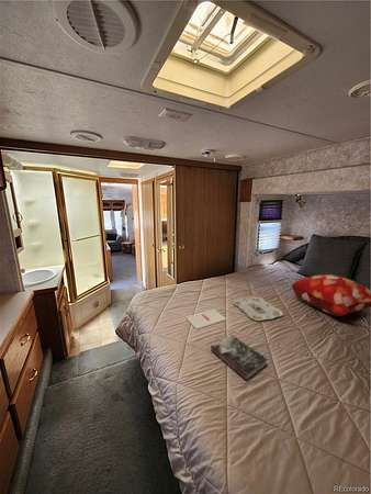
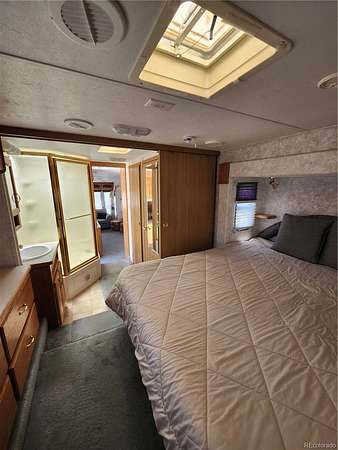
- serving tray [232,295,284,322]
- decorative pillow [291,273,371,317]
- book [210,334,269,382]
- magazine [184,308,227,330]
